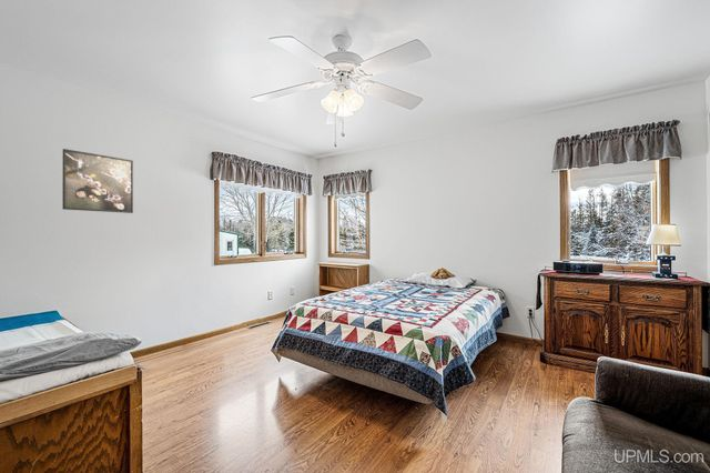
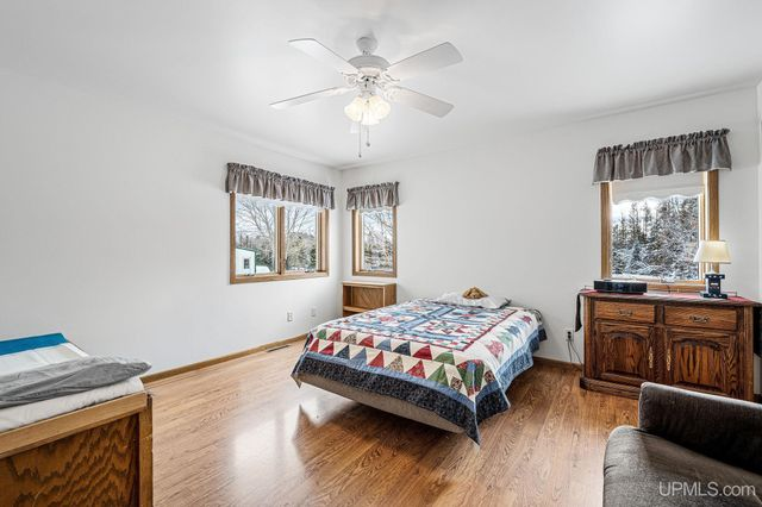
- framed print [61,148,134,214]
